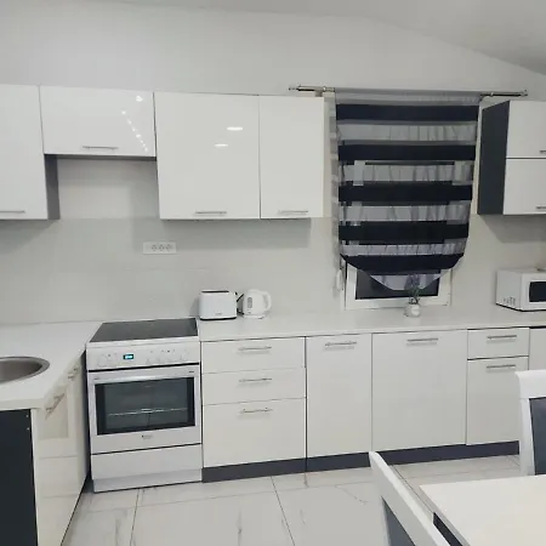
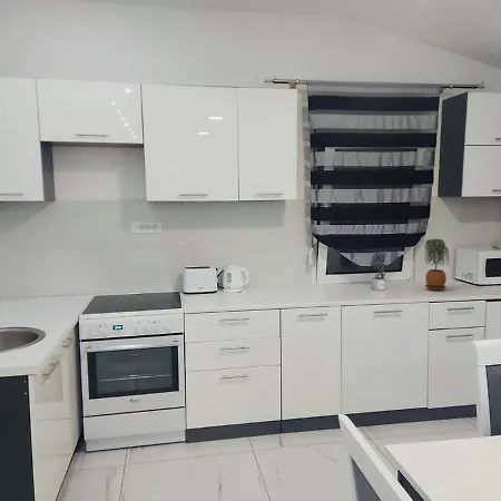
+ potted plant [424,238,451,292]
